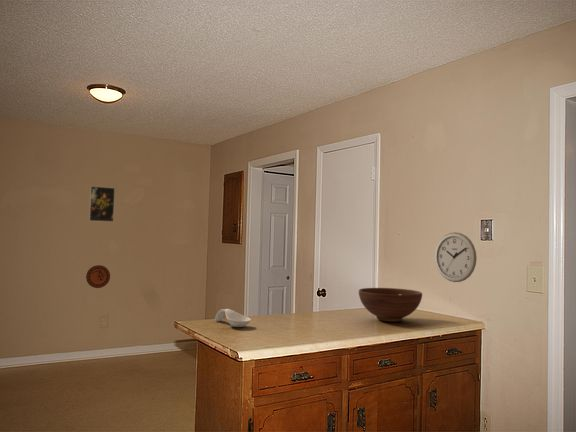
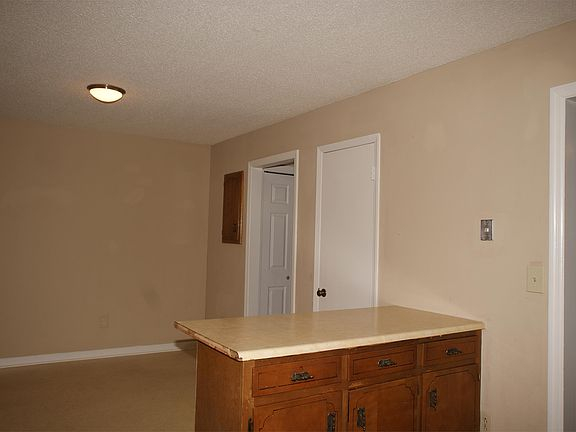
- fruit bowl [358,287,423,323]
- wall clock [434,231,478,283]
- spoon rest [214,308,252,328]
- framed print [88,185,116,223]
- decorative plate [85,264,111,289]
